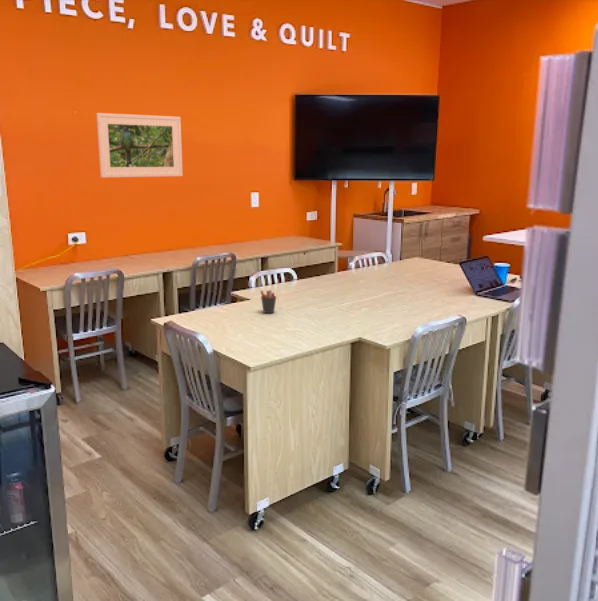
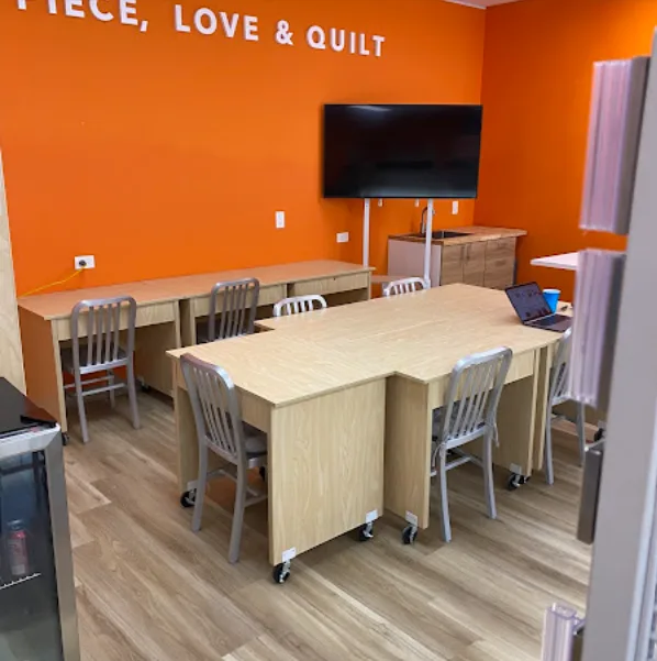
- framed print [95,112,184,179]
- pen holder [259,289,277,314]
